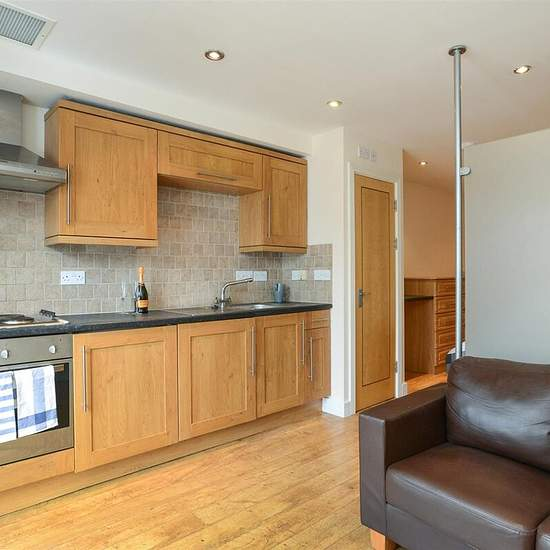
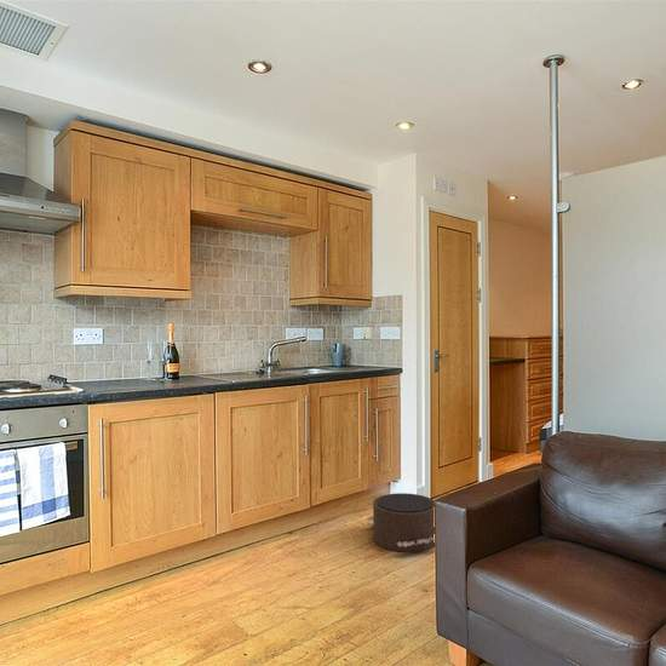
+ pouf [366,492,436,553]
